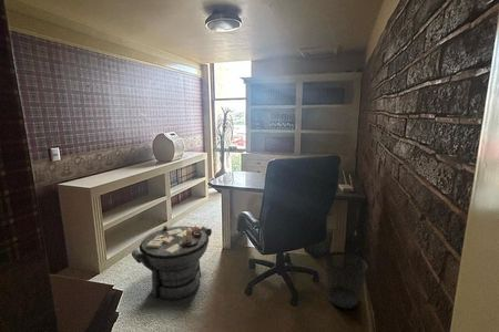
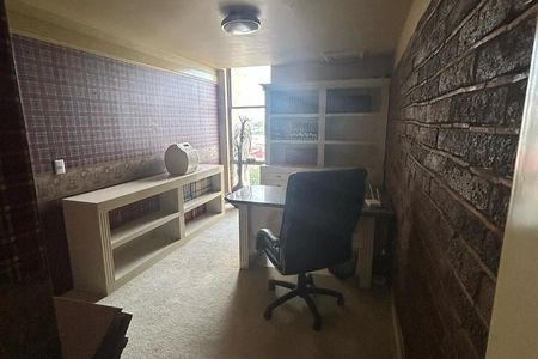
- wastebasket [323,250,369,310]
- side table [131,225,213,301]
